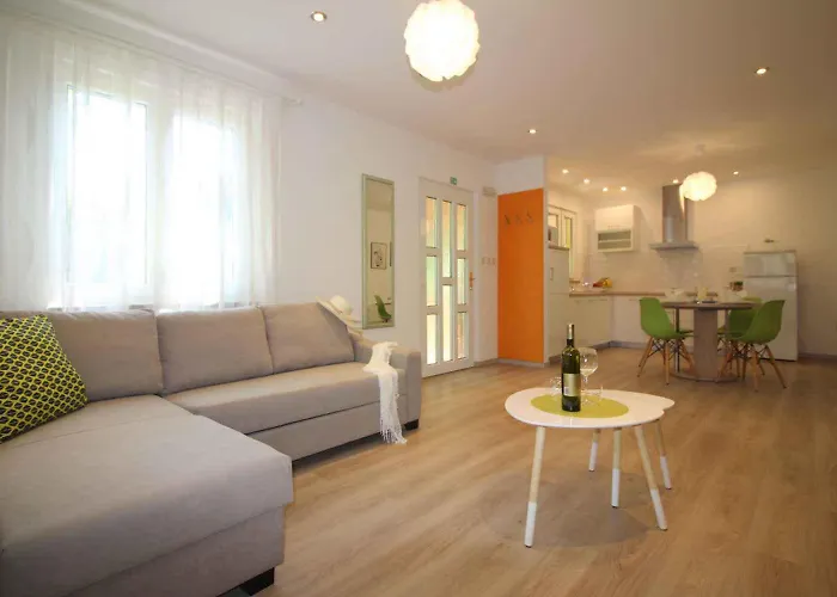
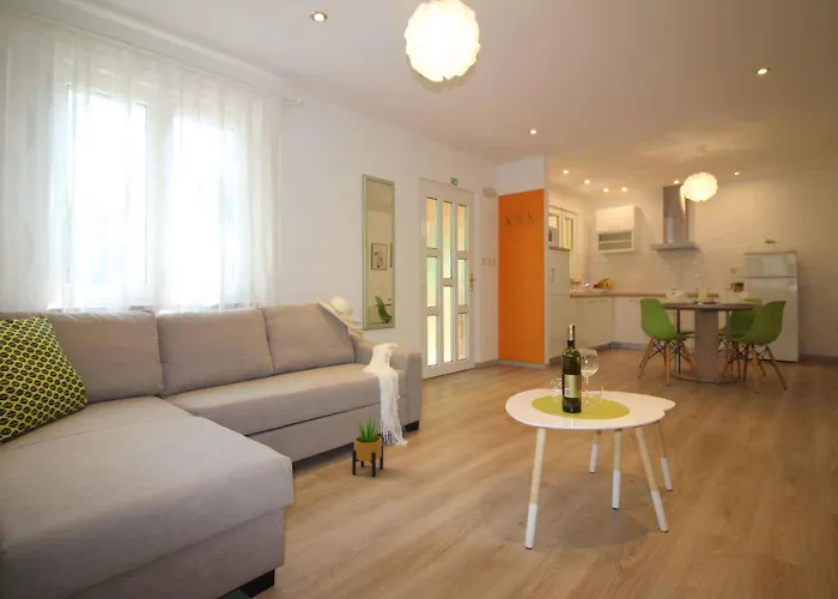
+ potted plant [351,415,385,478]
